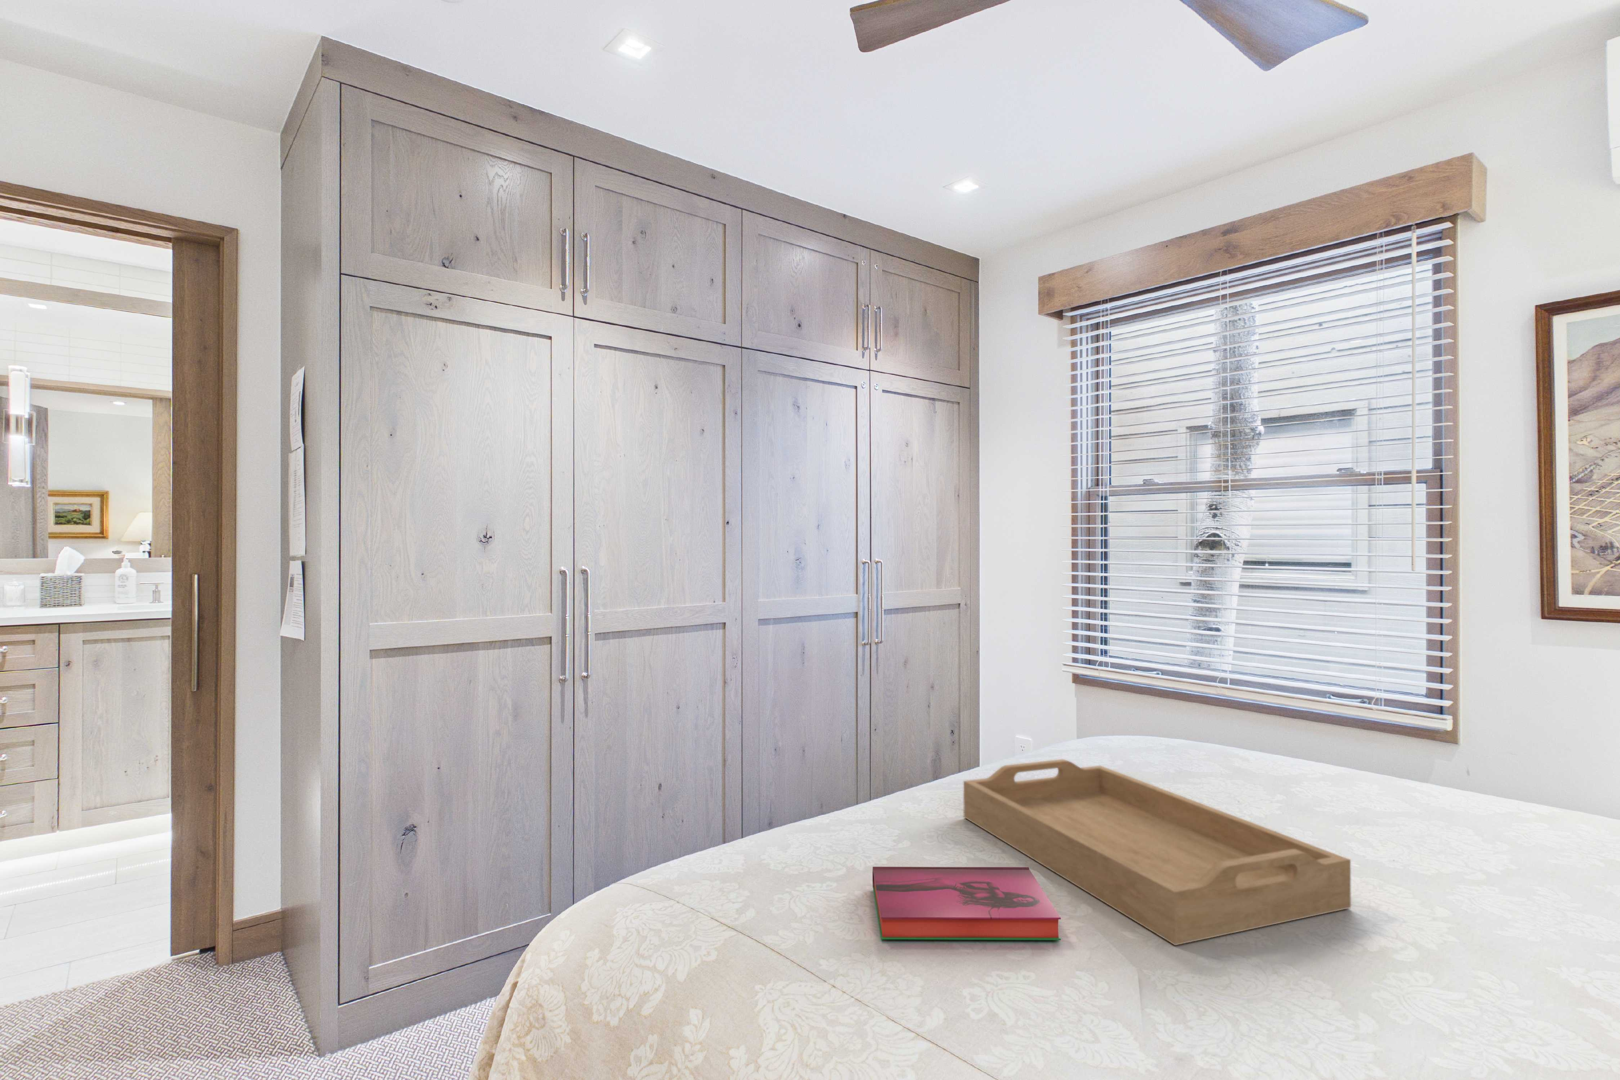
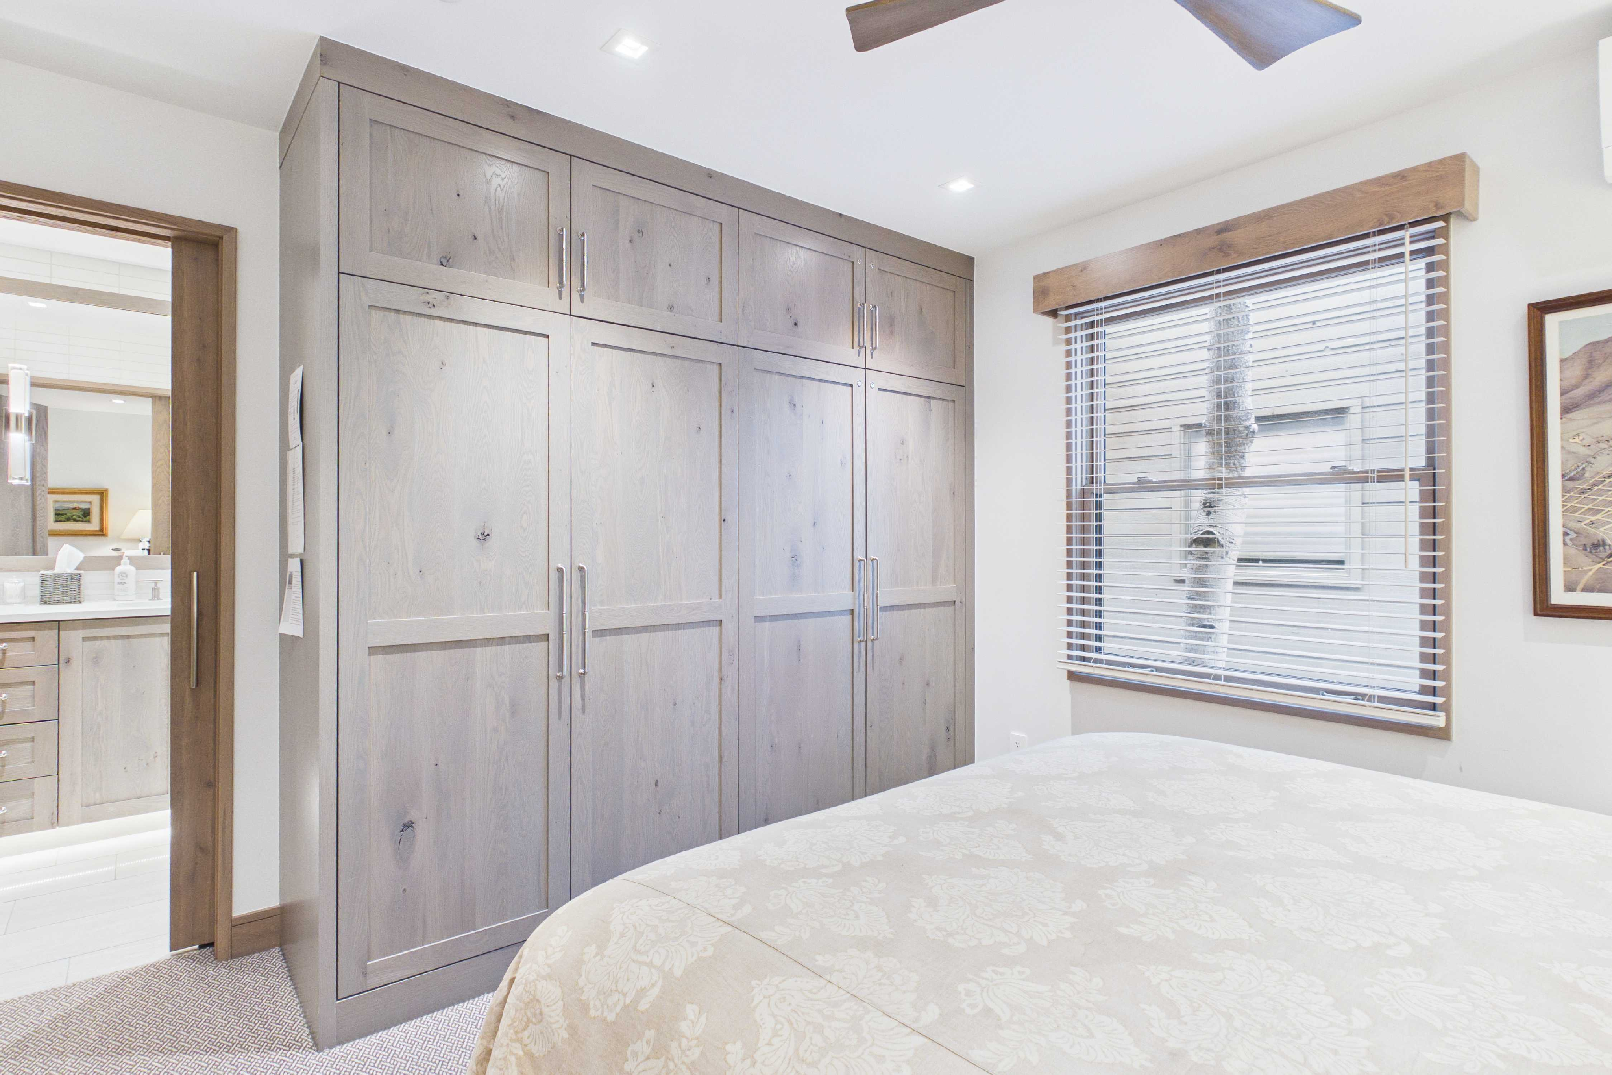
- hardback book [873,867,1061,941]
- serving tray [963,759,1351,946]
